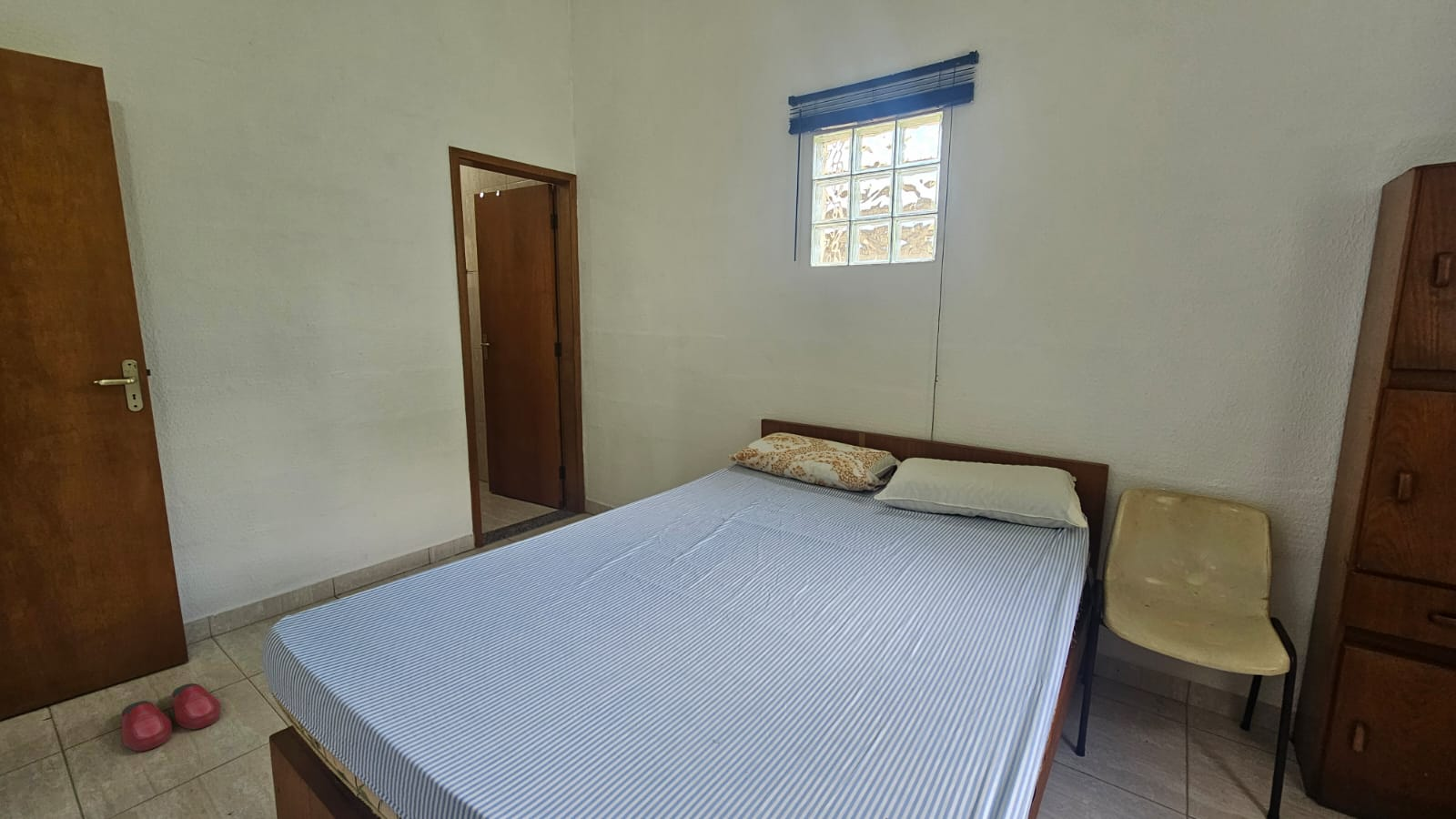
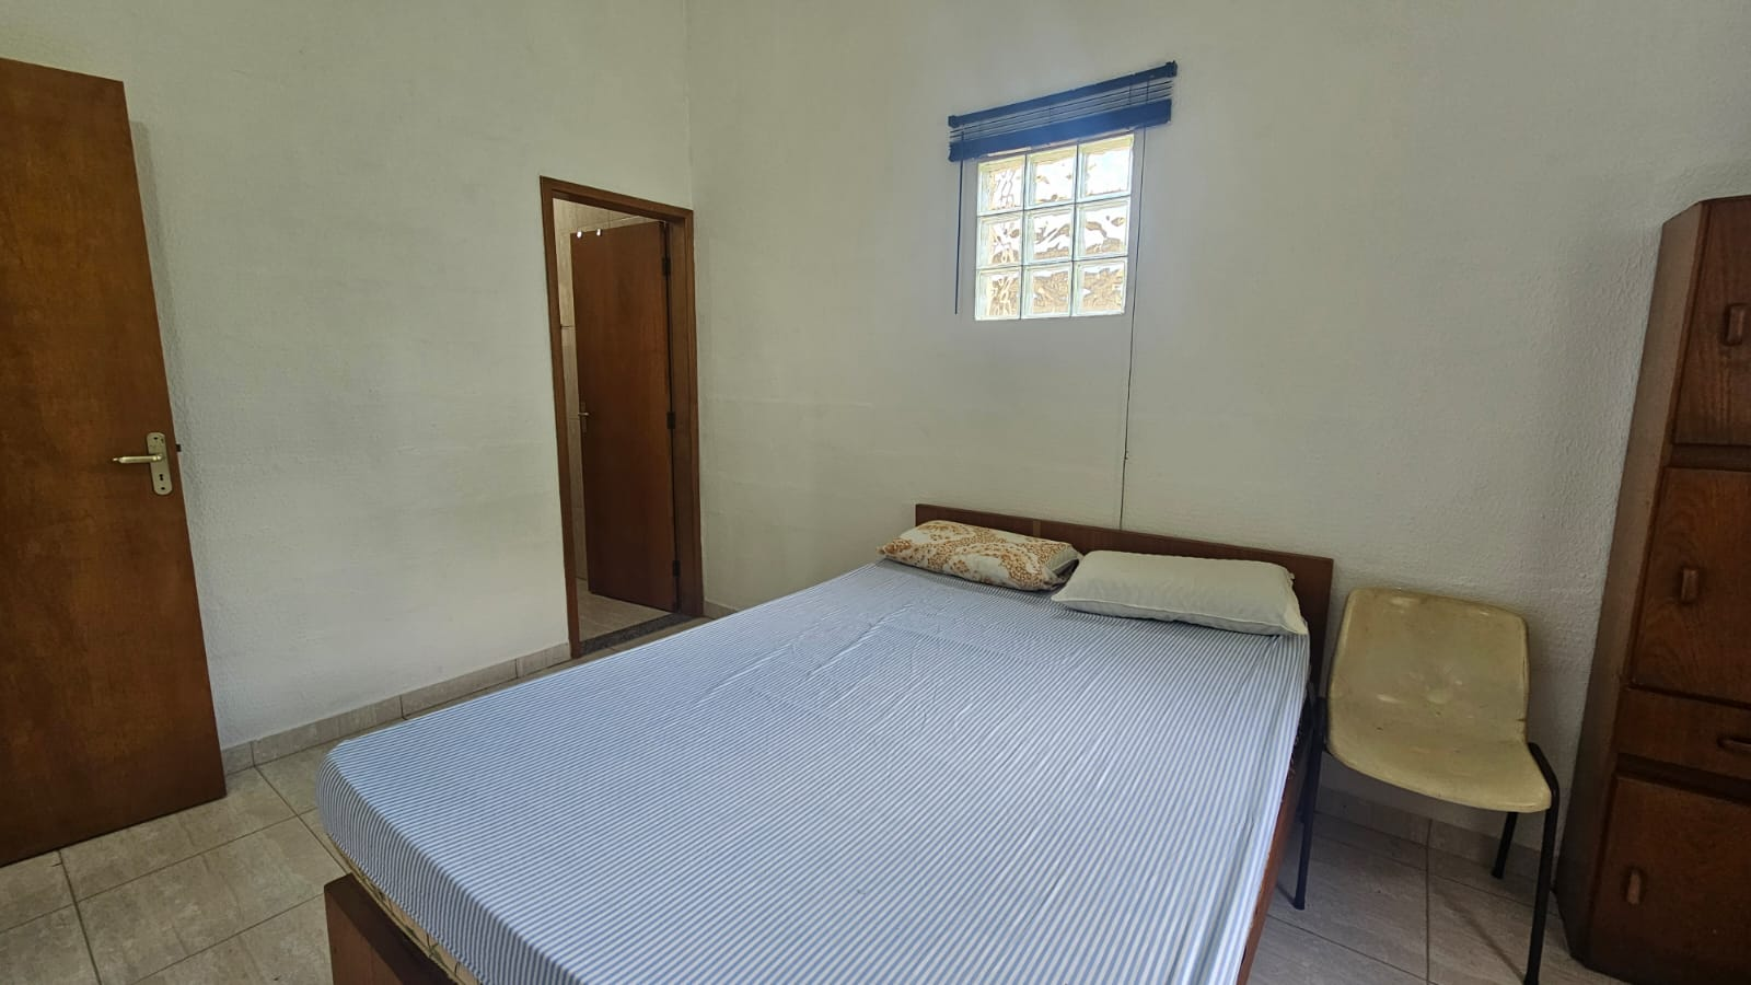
- slippers [120,682,222,752]
